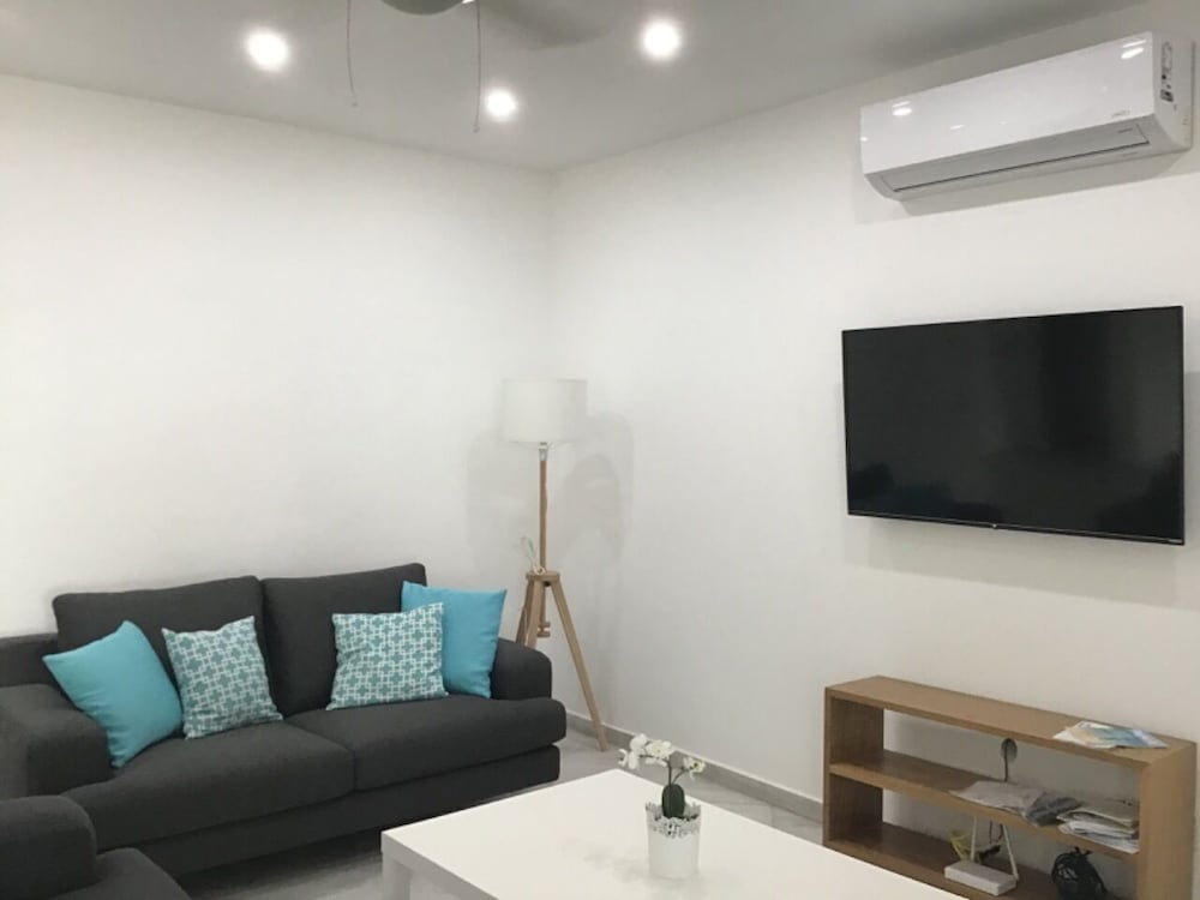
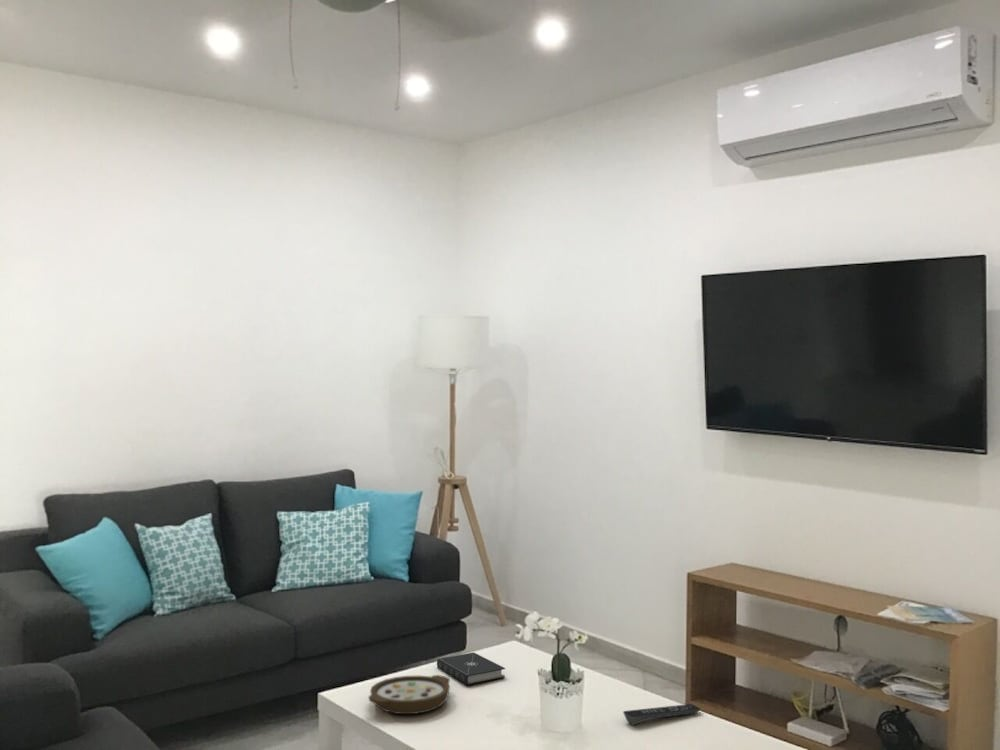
+ remote control [622,703,702,726]
+ bowl [367,674,451,715]
+ book [436,652,506,686]
